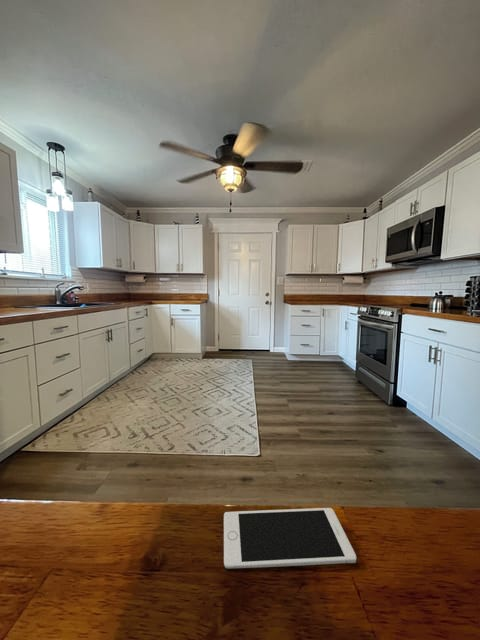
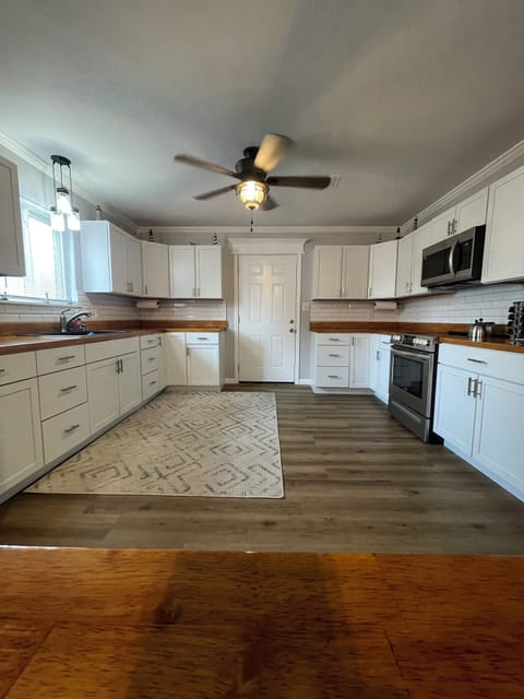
- cell phone [223,507,357,570]
